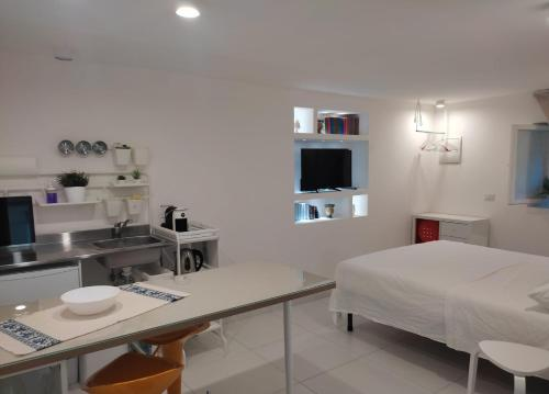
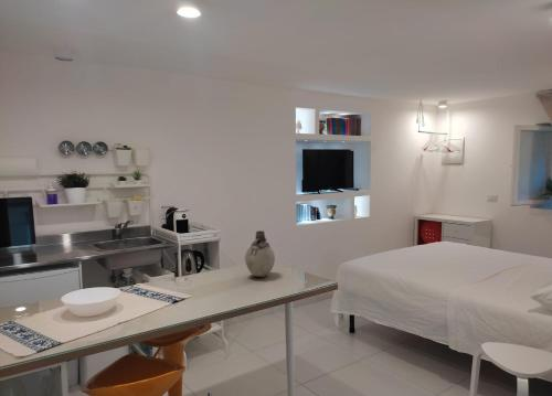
+ vase [244,229,276,278]
